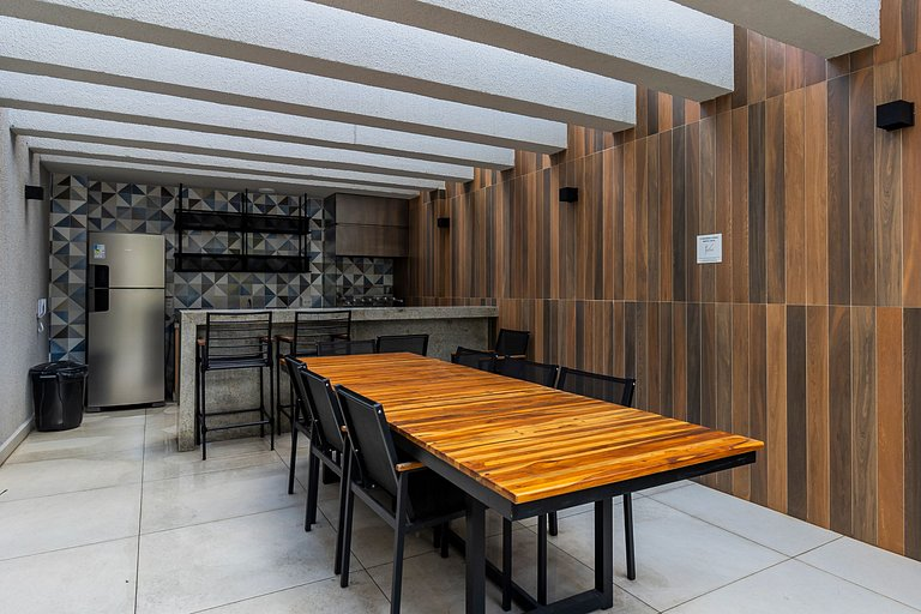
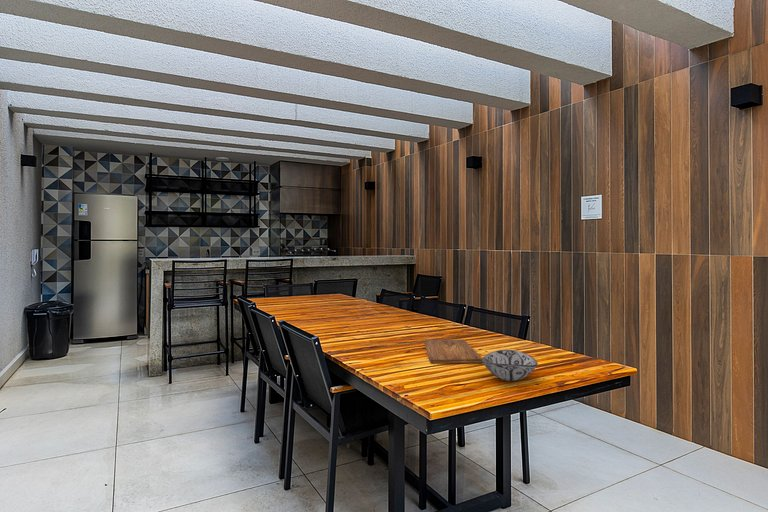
+ cutting board [424,338,483,364]
+ decorative bowl [482,349,539,382]
